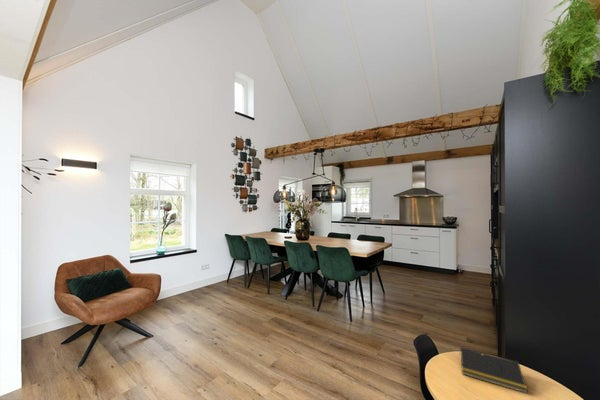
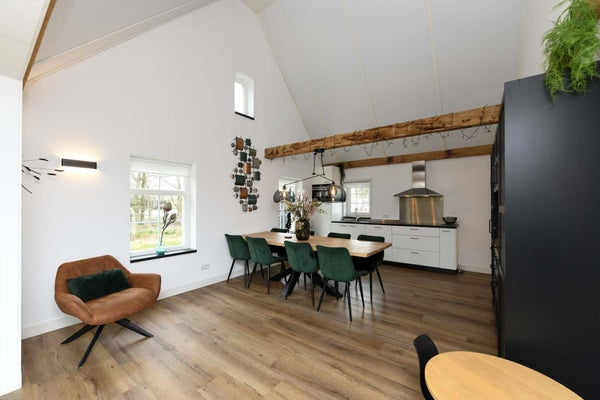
- notepad [459,346,528,394]
